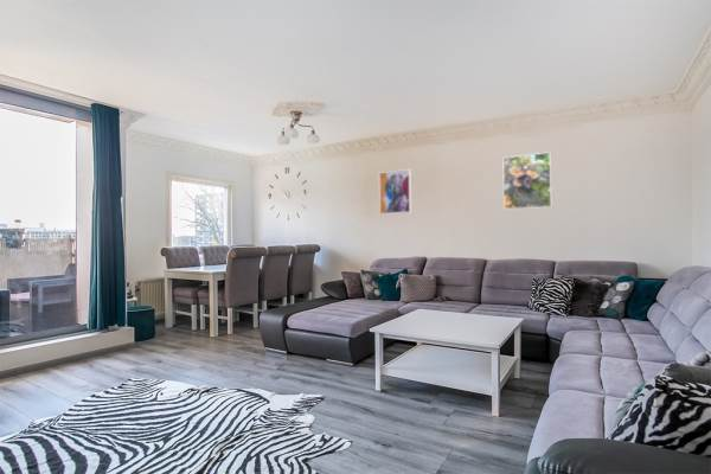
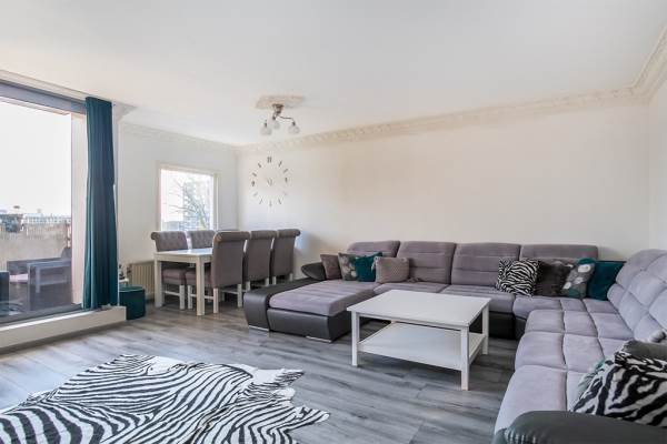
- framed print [502,150,552,211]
- wall art [378,168,412,216]
